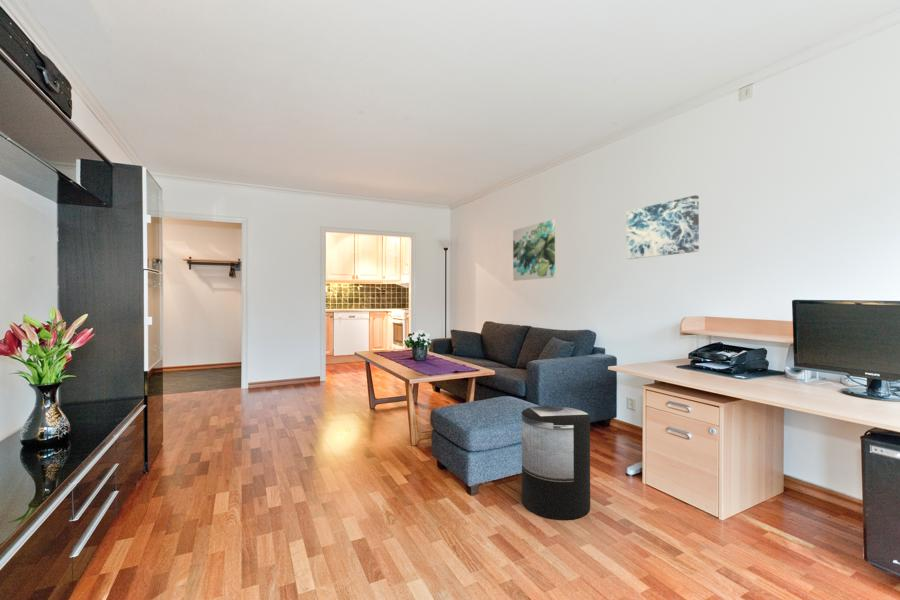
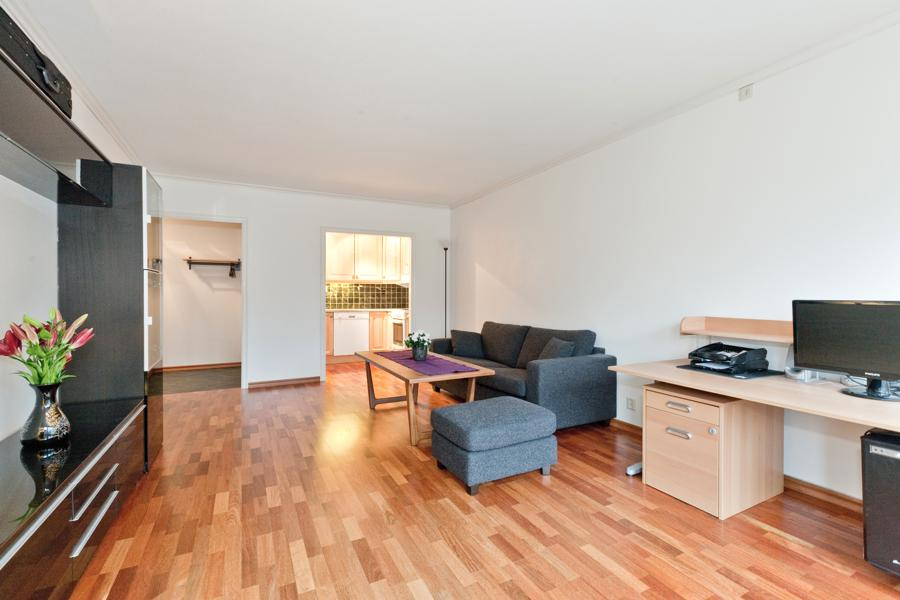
- wall art [625,194,700,260]
- trash can [521,405,591,521]
- wall art [512,219,556,282]
